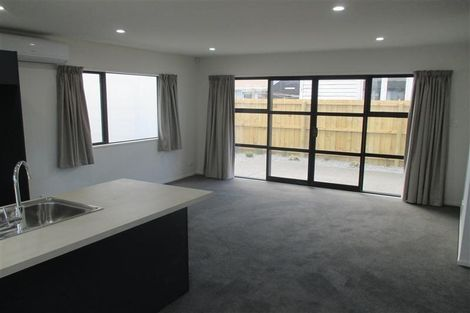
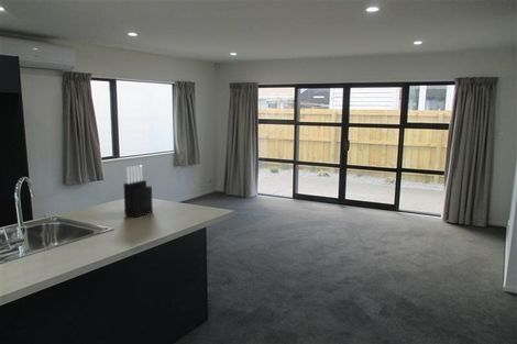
+ knife block [122,164,154,218]
